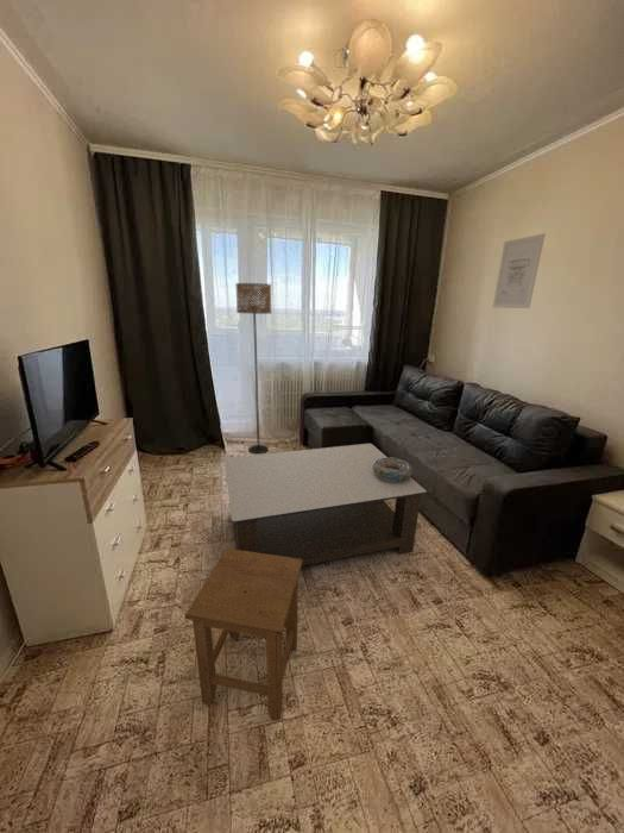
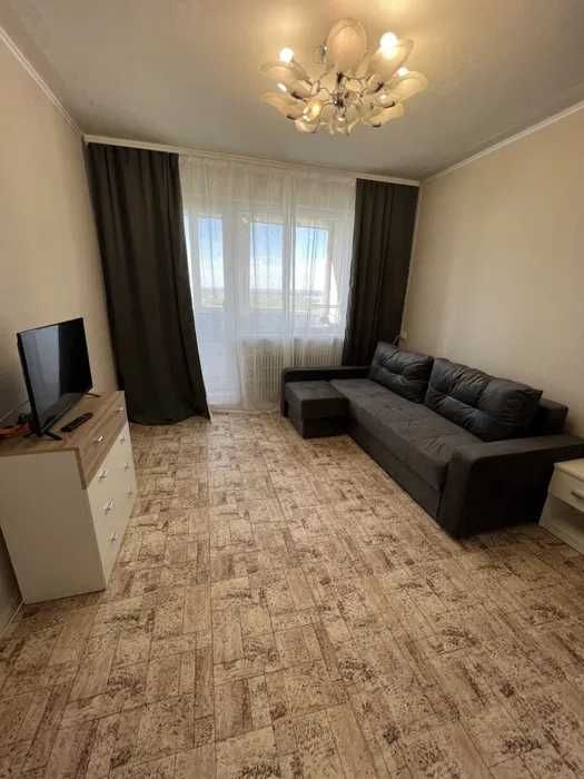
- coffee table [223,443,428,566]
- floor lamp [234,282,272,455]
- decorative bowl [372,457,414,482]
- wall art [492,232,547,309]
- stool [184,547,303,722]
